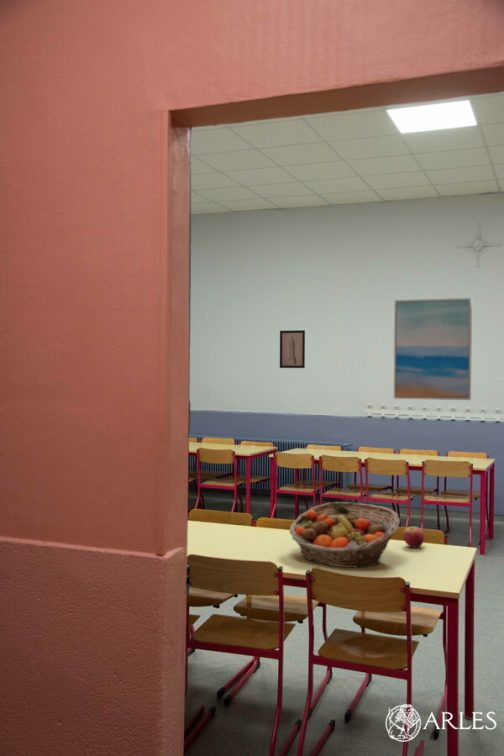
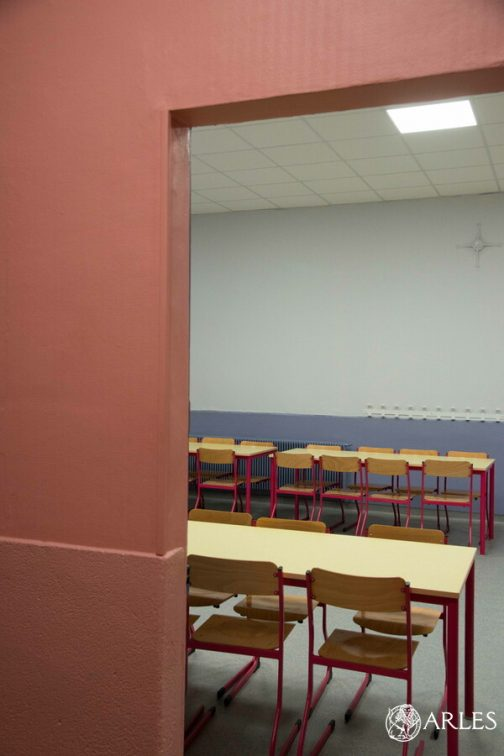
- fruit basket [288,501,401,569]
- apple [402,526,425,548]
- wall art [393,297,473,401]
- wall art [279,329,306,369]
